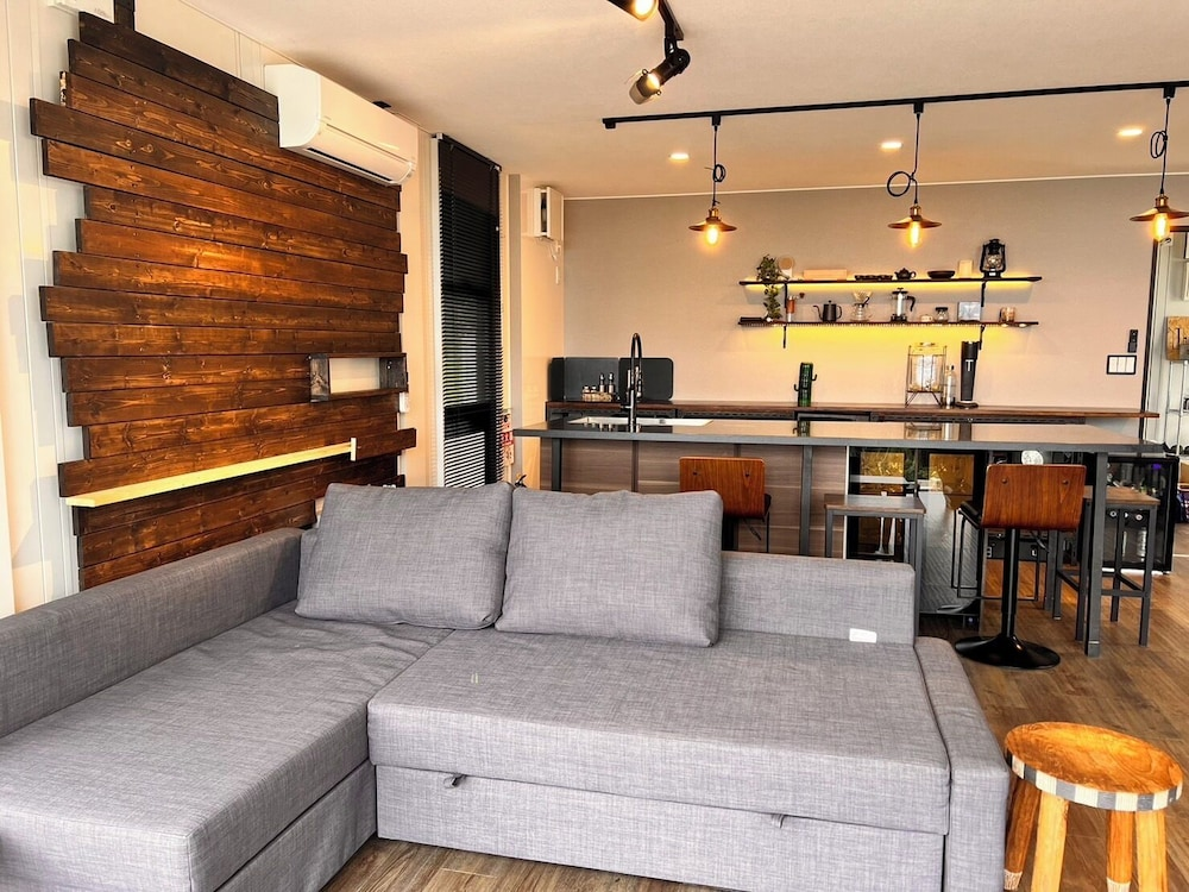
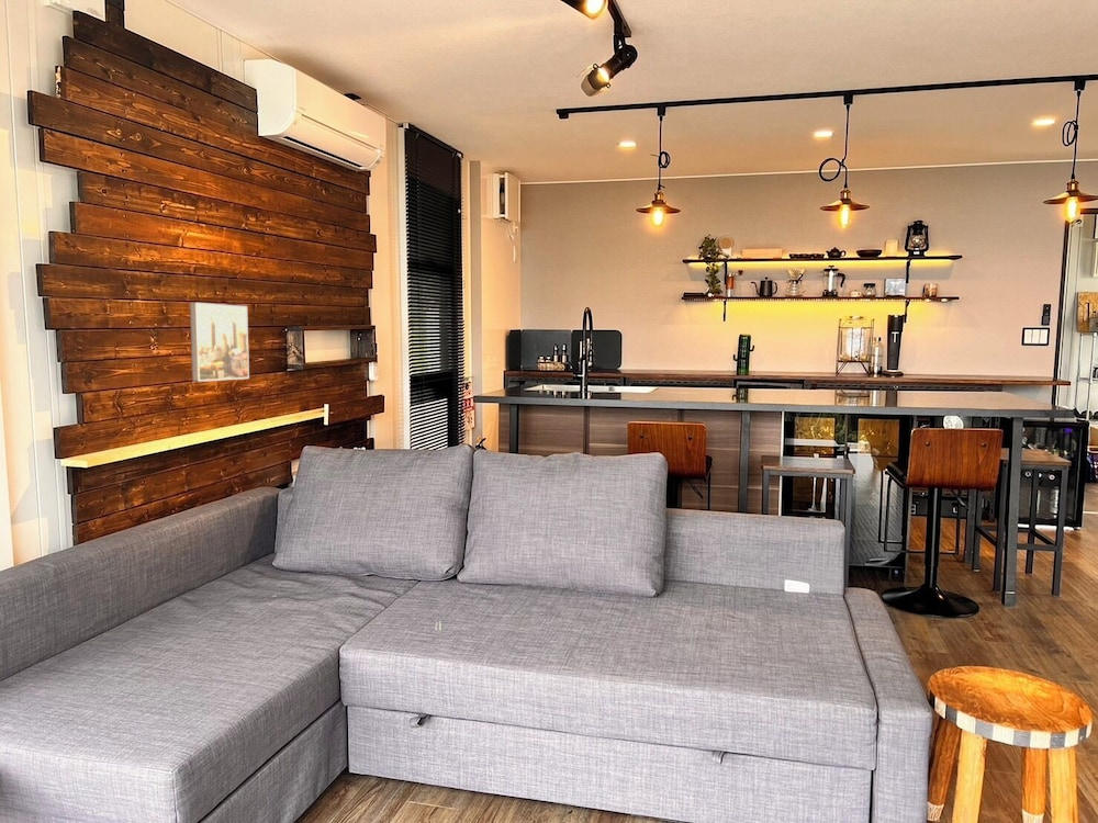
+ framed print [189,302,250,383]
